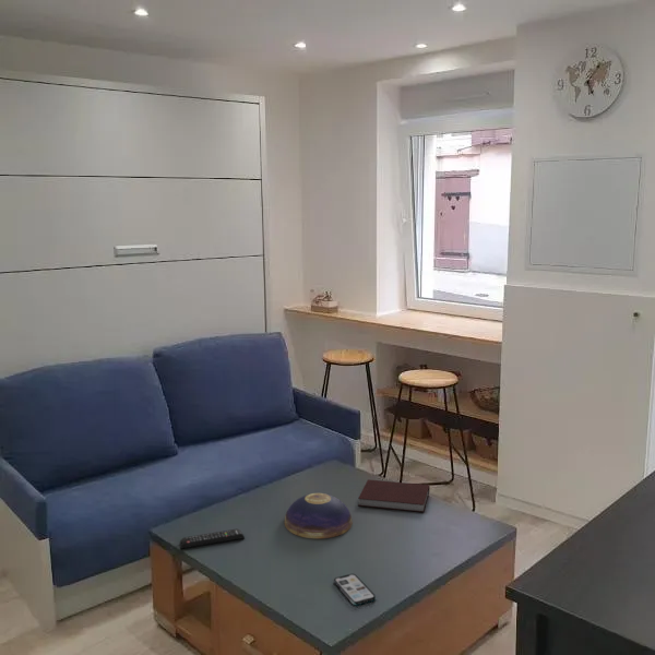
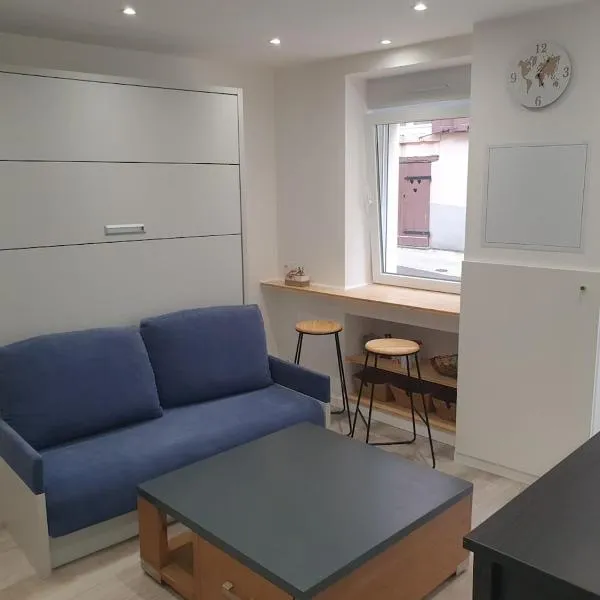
- remote control [178,528,246,550]
- notebook [357,478,431,513]
- decorative bowl [284,492,354,539]
- phone case [333,573,377,606]
